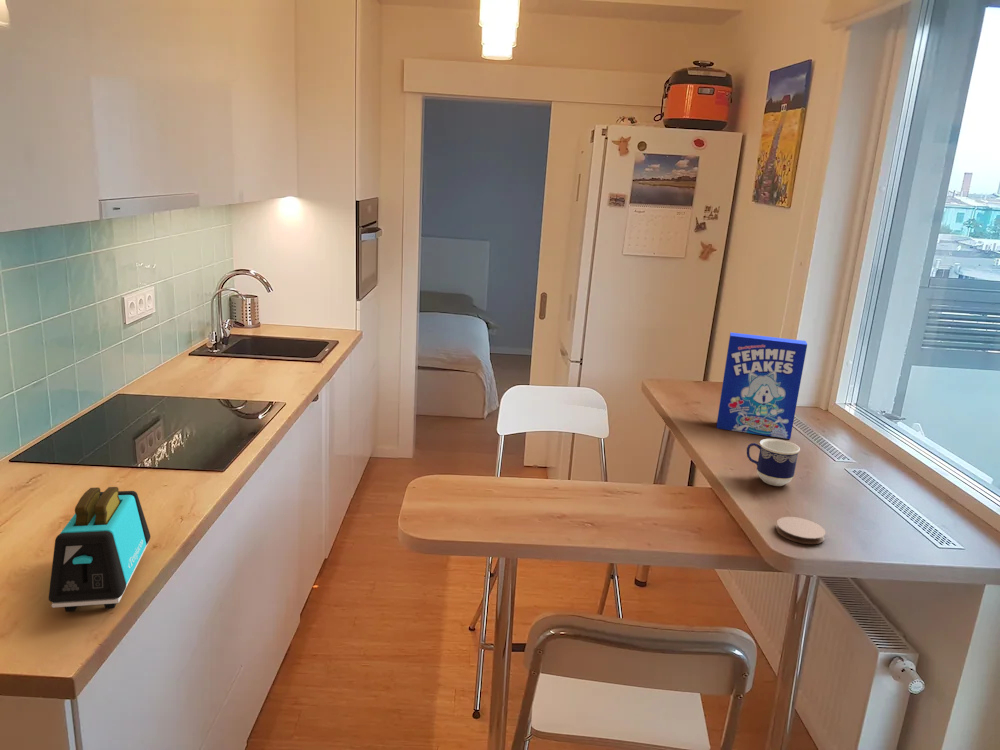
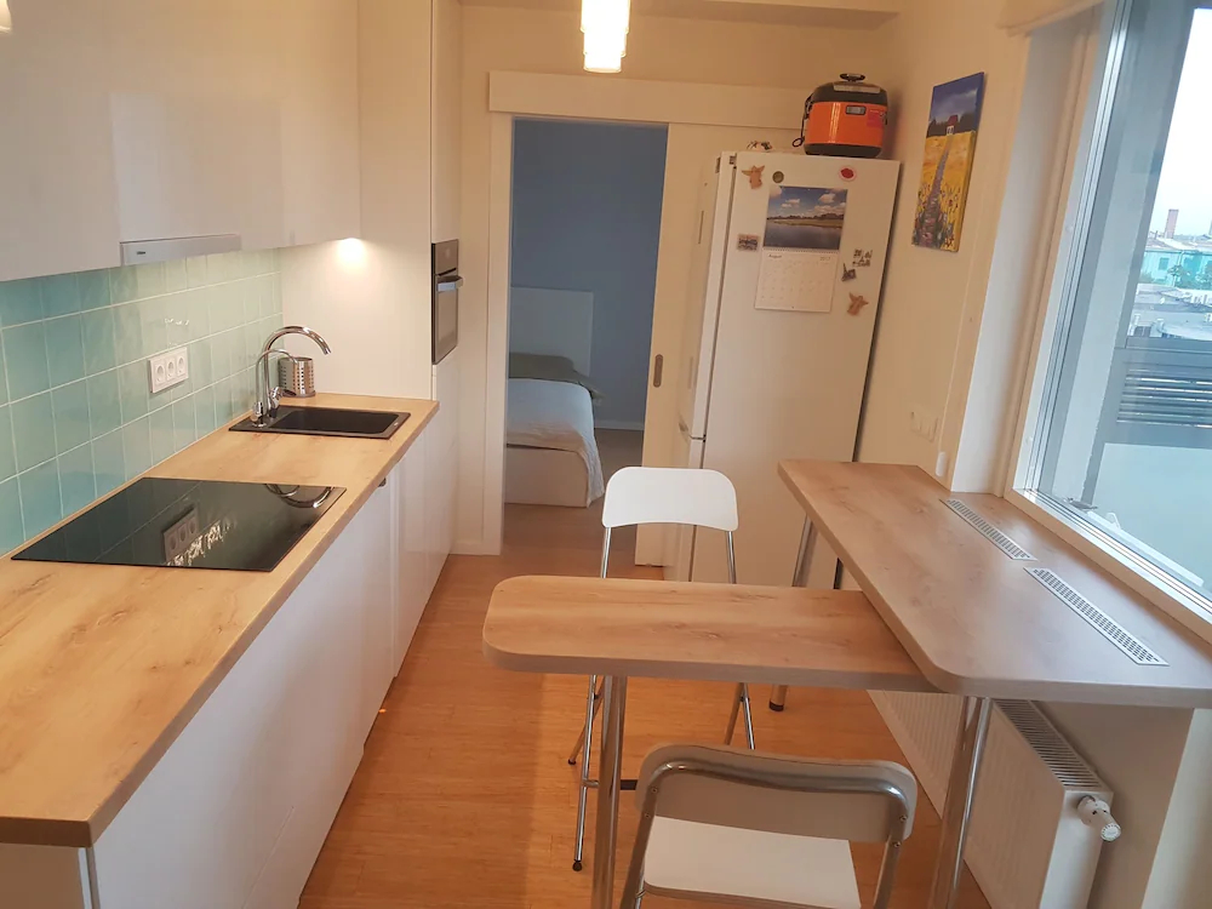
- cereal box [716,331,808,440]
- cup [746,438,801,487]
- coaster [775,516,827,545]
- toaster [48,486,151,612]
